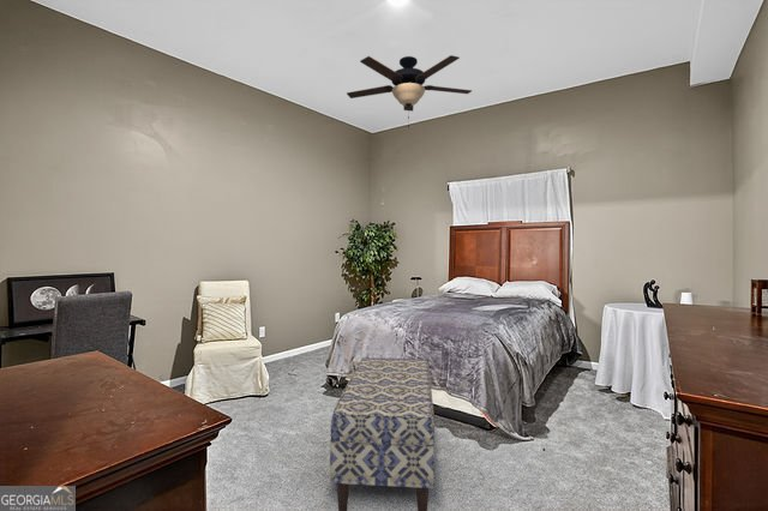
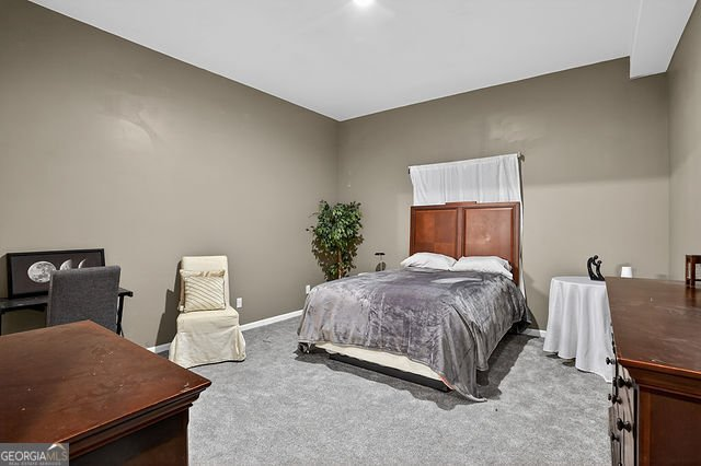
- bench [329,356,436,511]
- ceiling fan [346,54,473,128]
